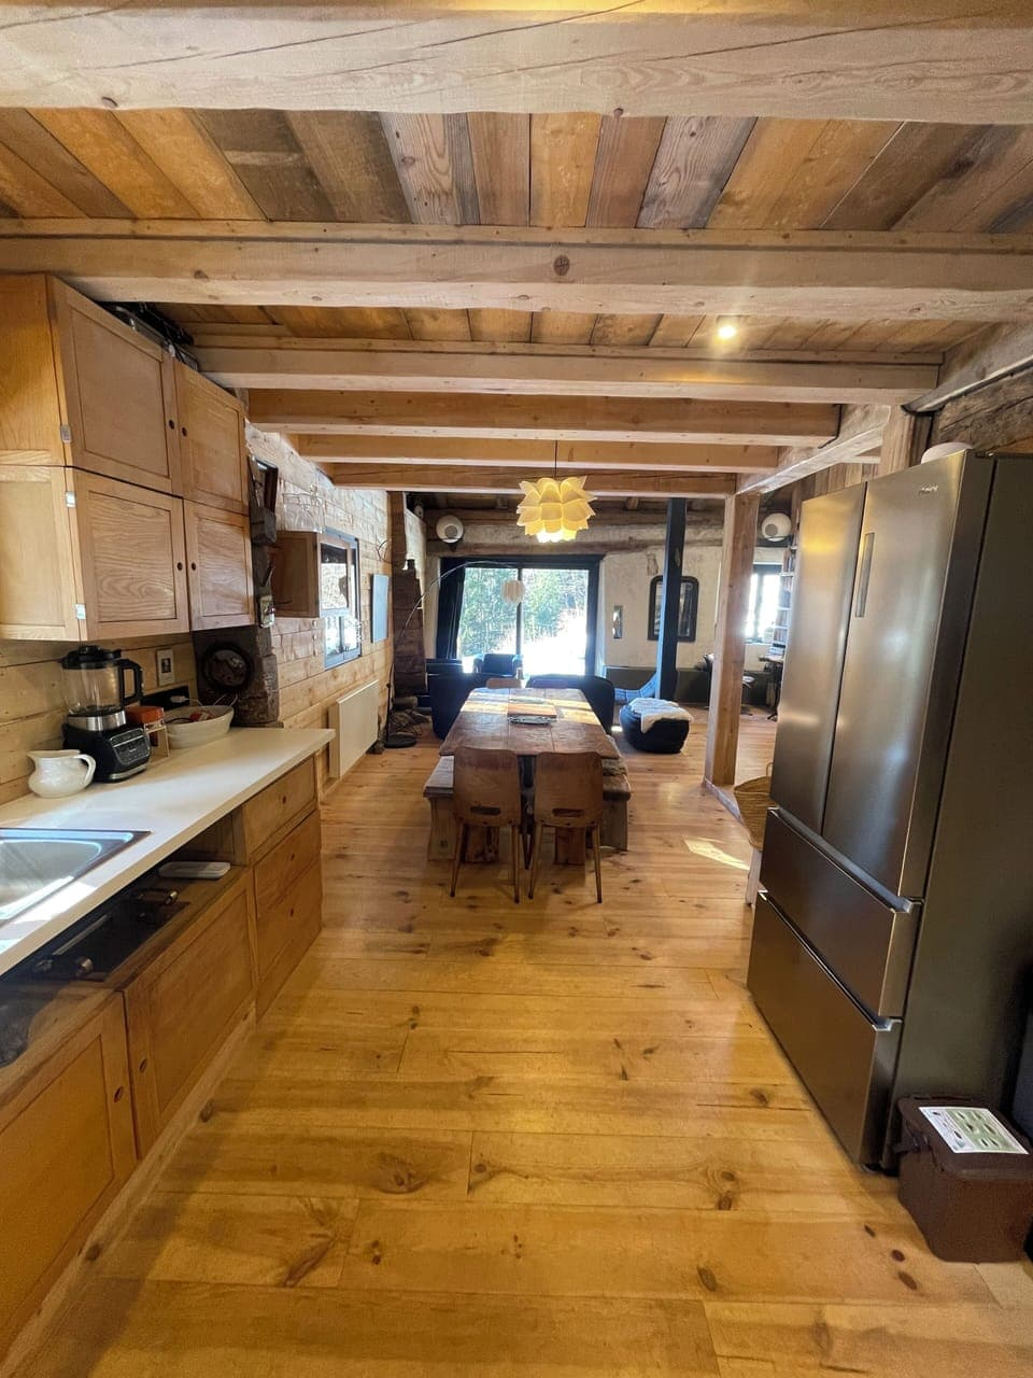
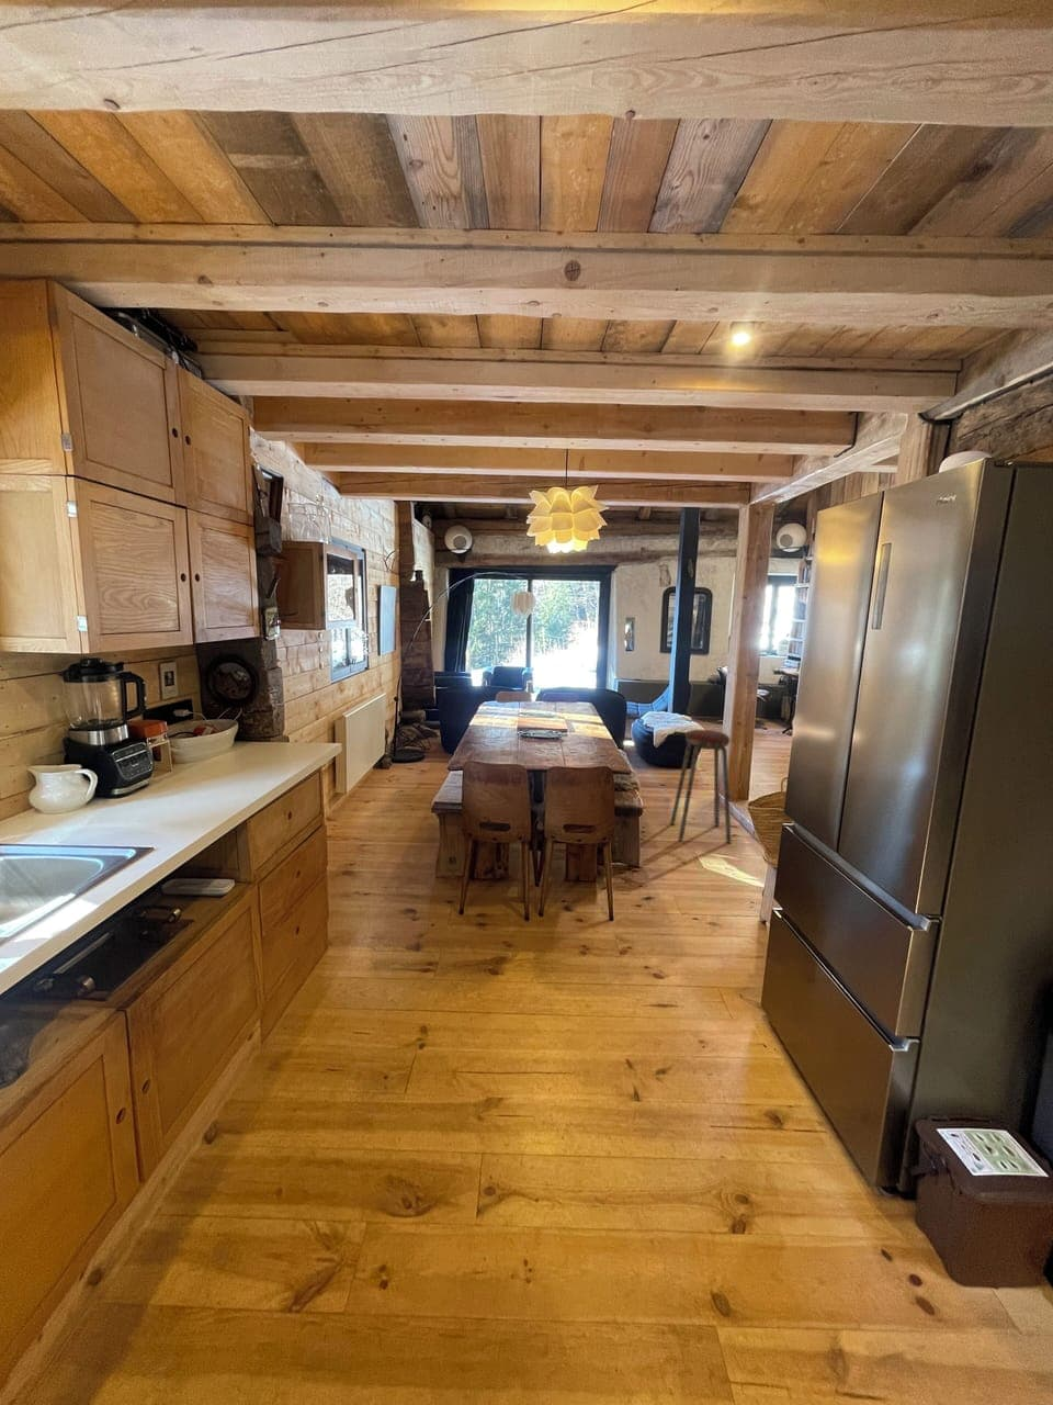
+ music stool [669,729,732,845]
